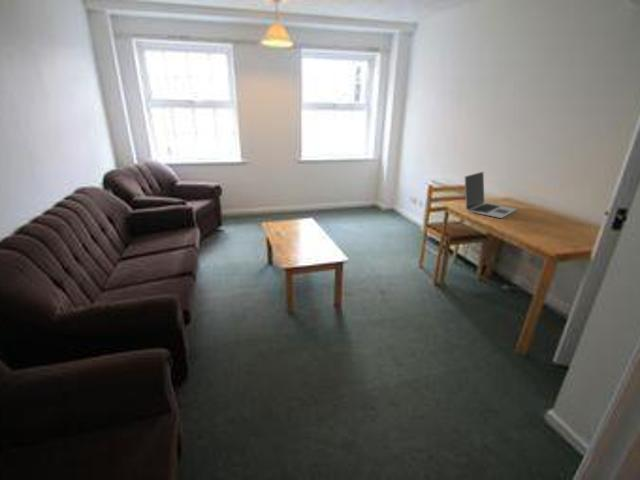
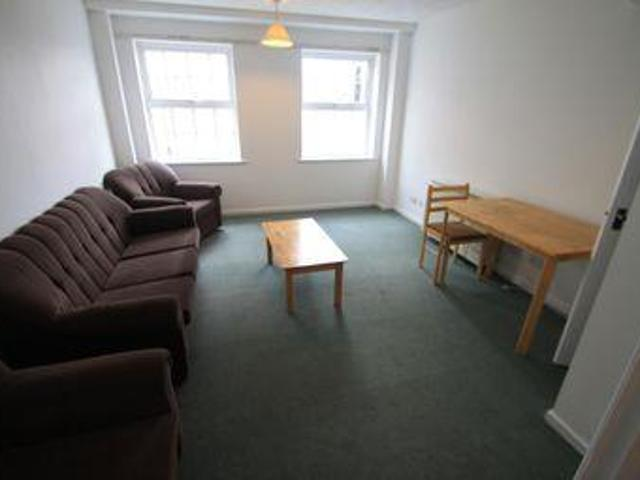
- laptop [464,171,518,219]
